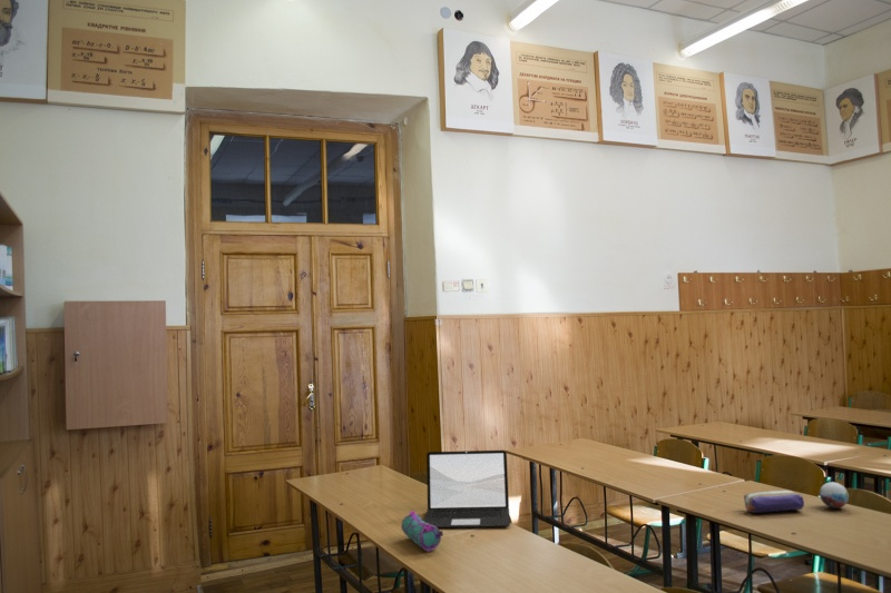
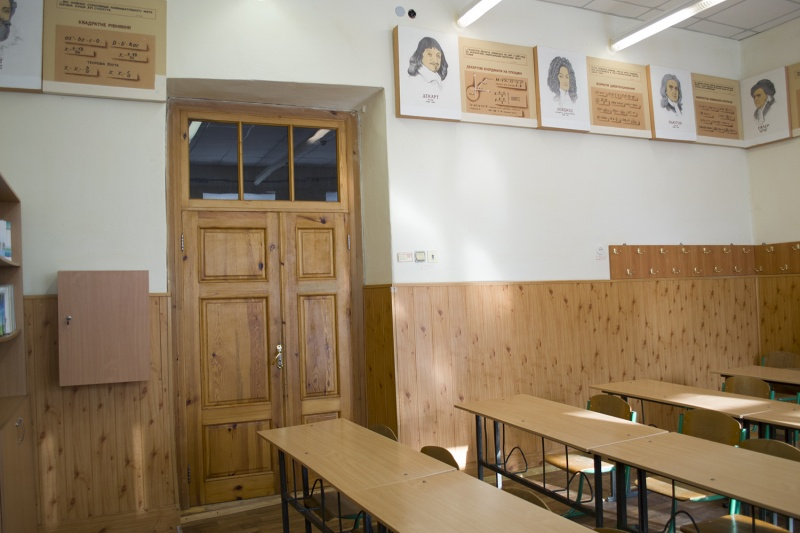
- pencil case [400,510,444,553]
- pencil case [743,490,805,514]
- laptop [422,449,511,528]
- decorative orb [819,481,850,510]
